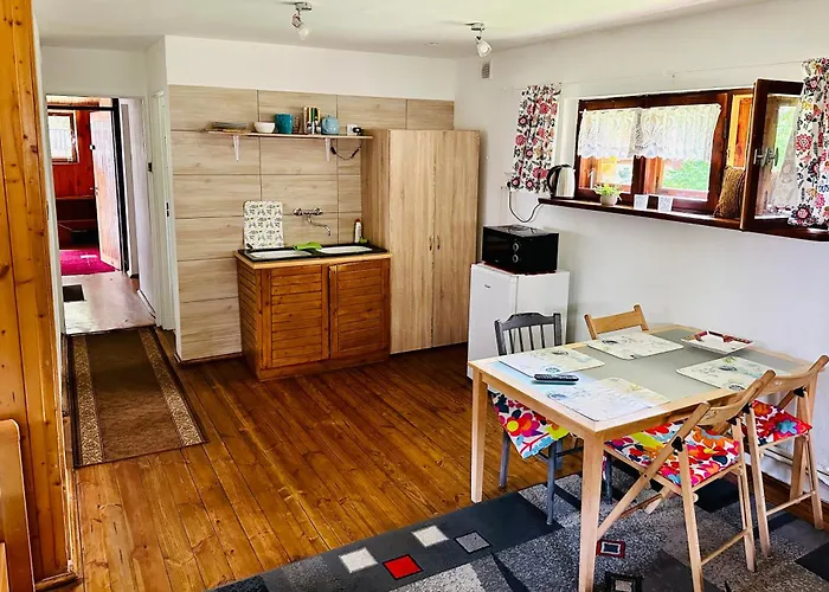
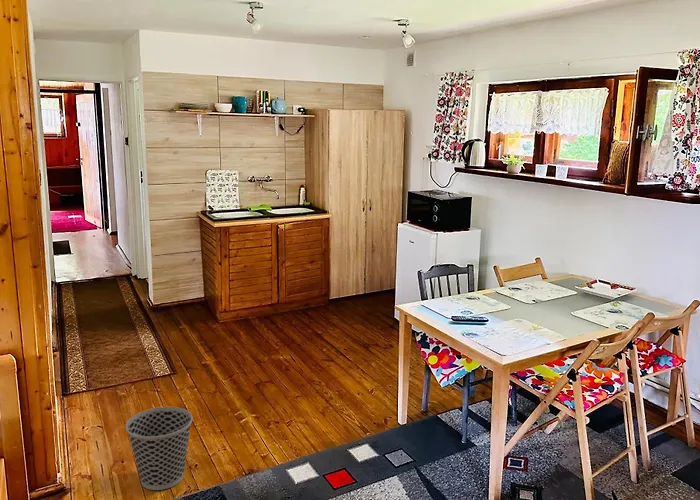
+ wastebasket [125,406,193,491]
